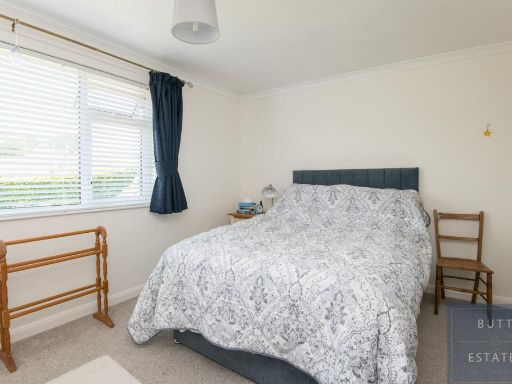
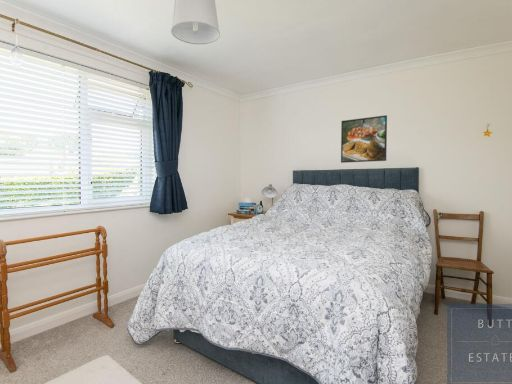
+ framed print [340,114,388,164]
